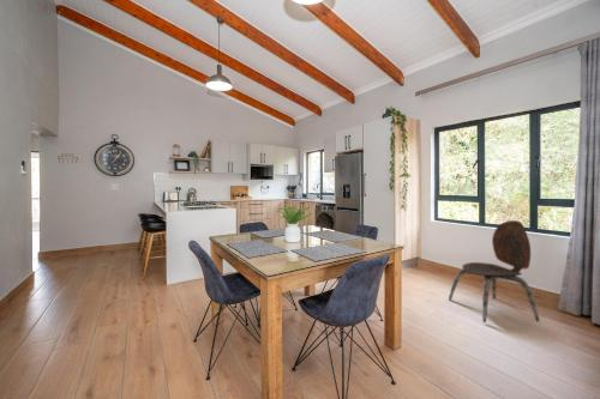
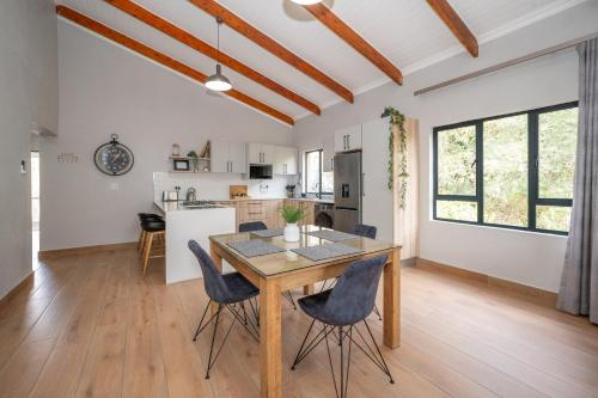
- chair [448,219,540,324]
